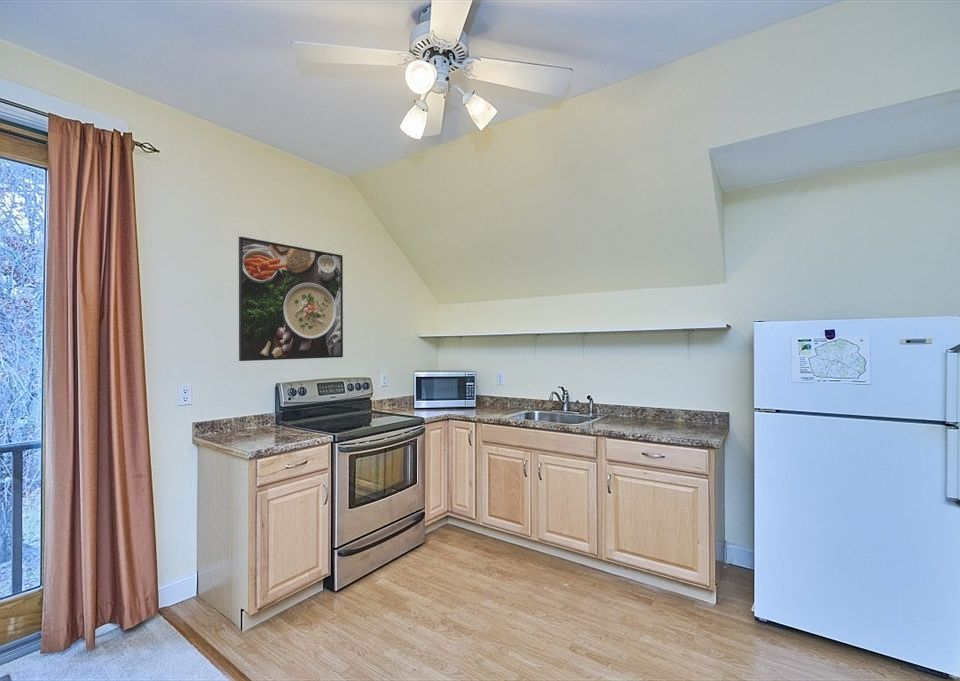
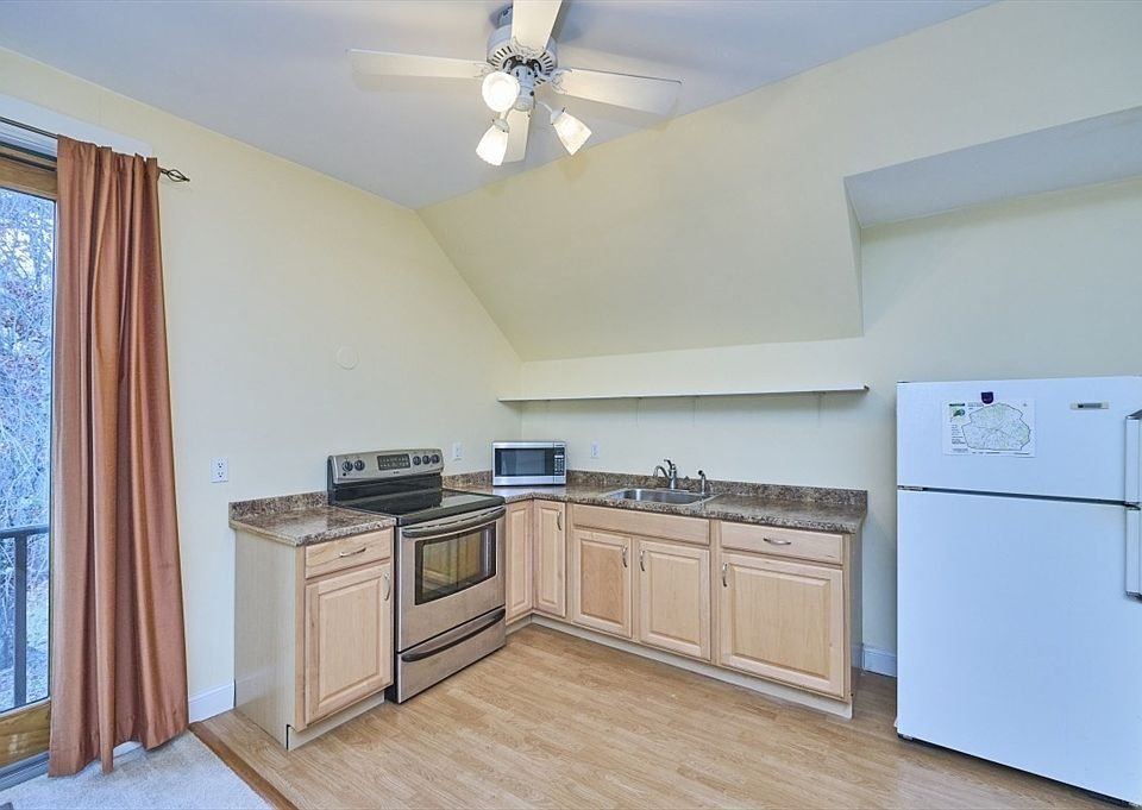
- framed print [238,236,344,362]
